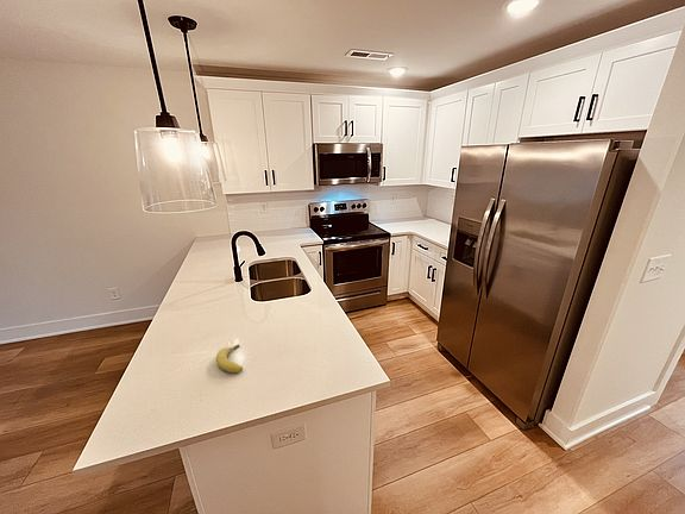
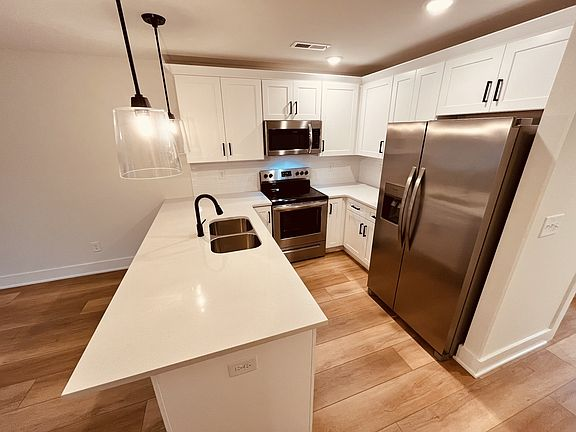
- fruit [215,343,244,374]
